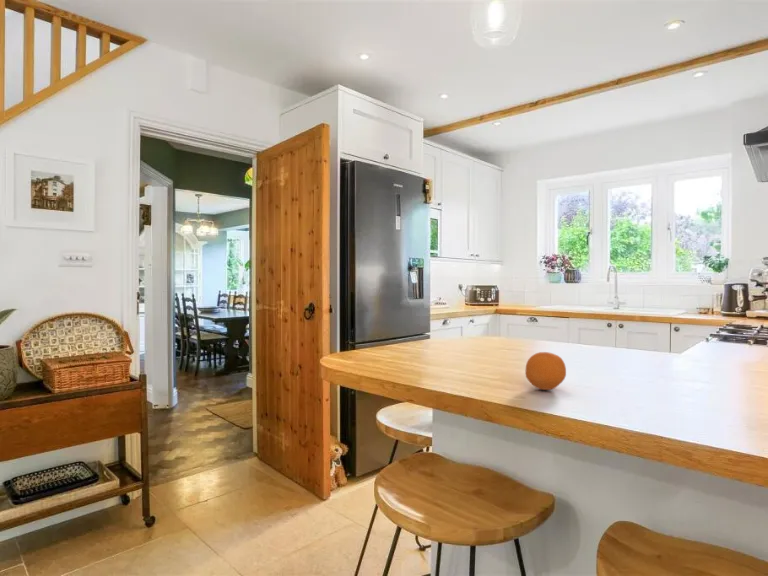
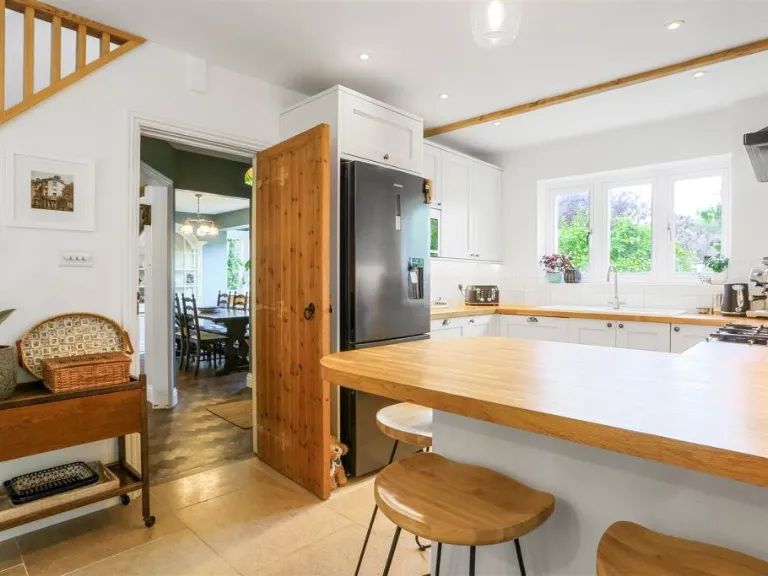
- fruit [524,351,567,391]
